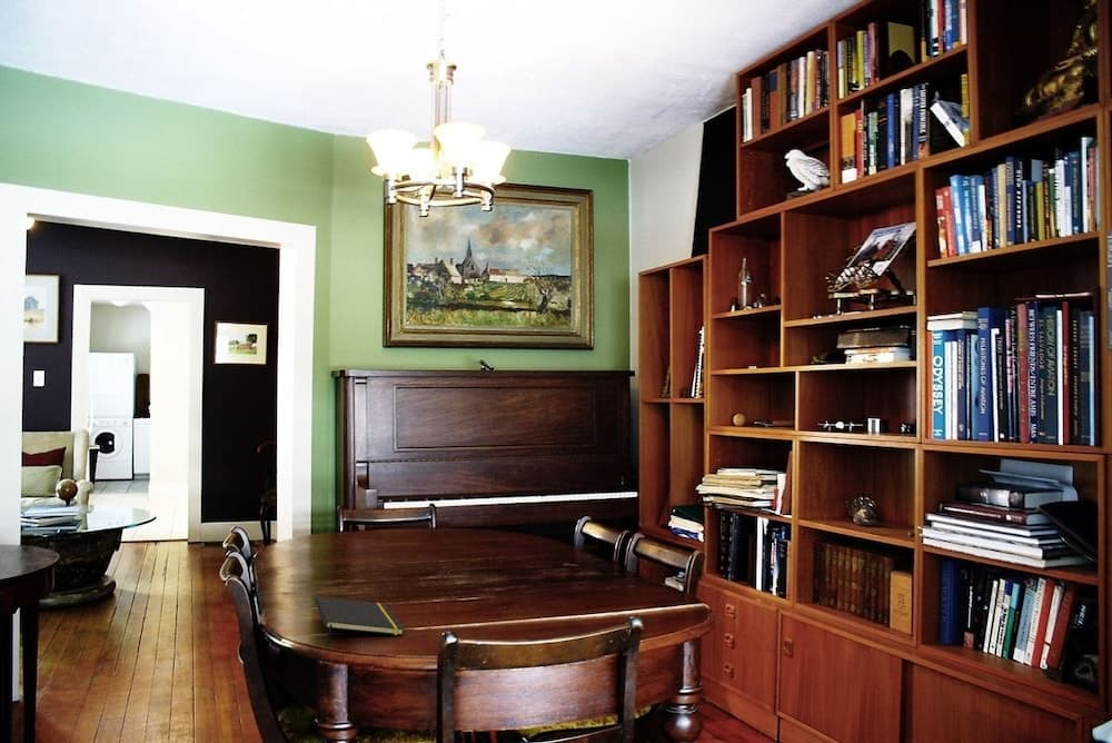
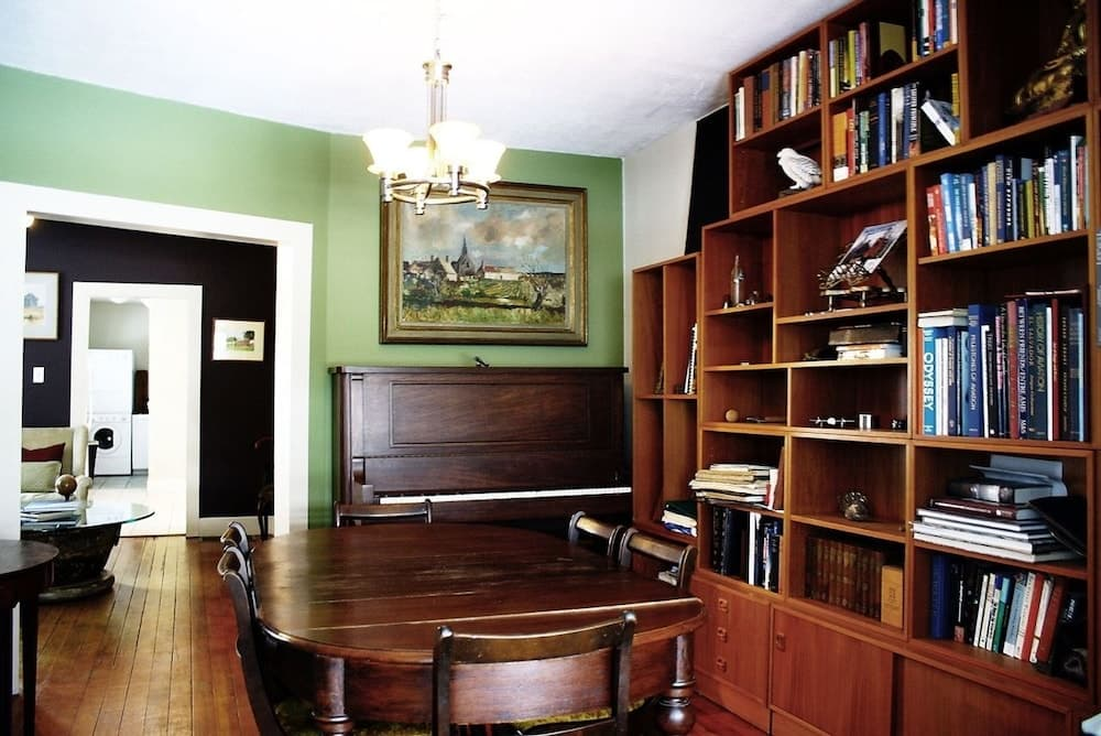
- notepad [314,595,405,645]
